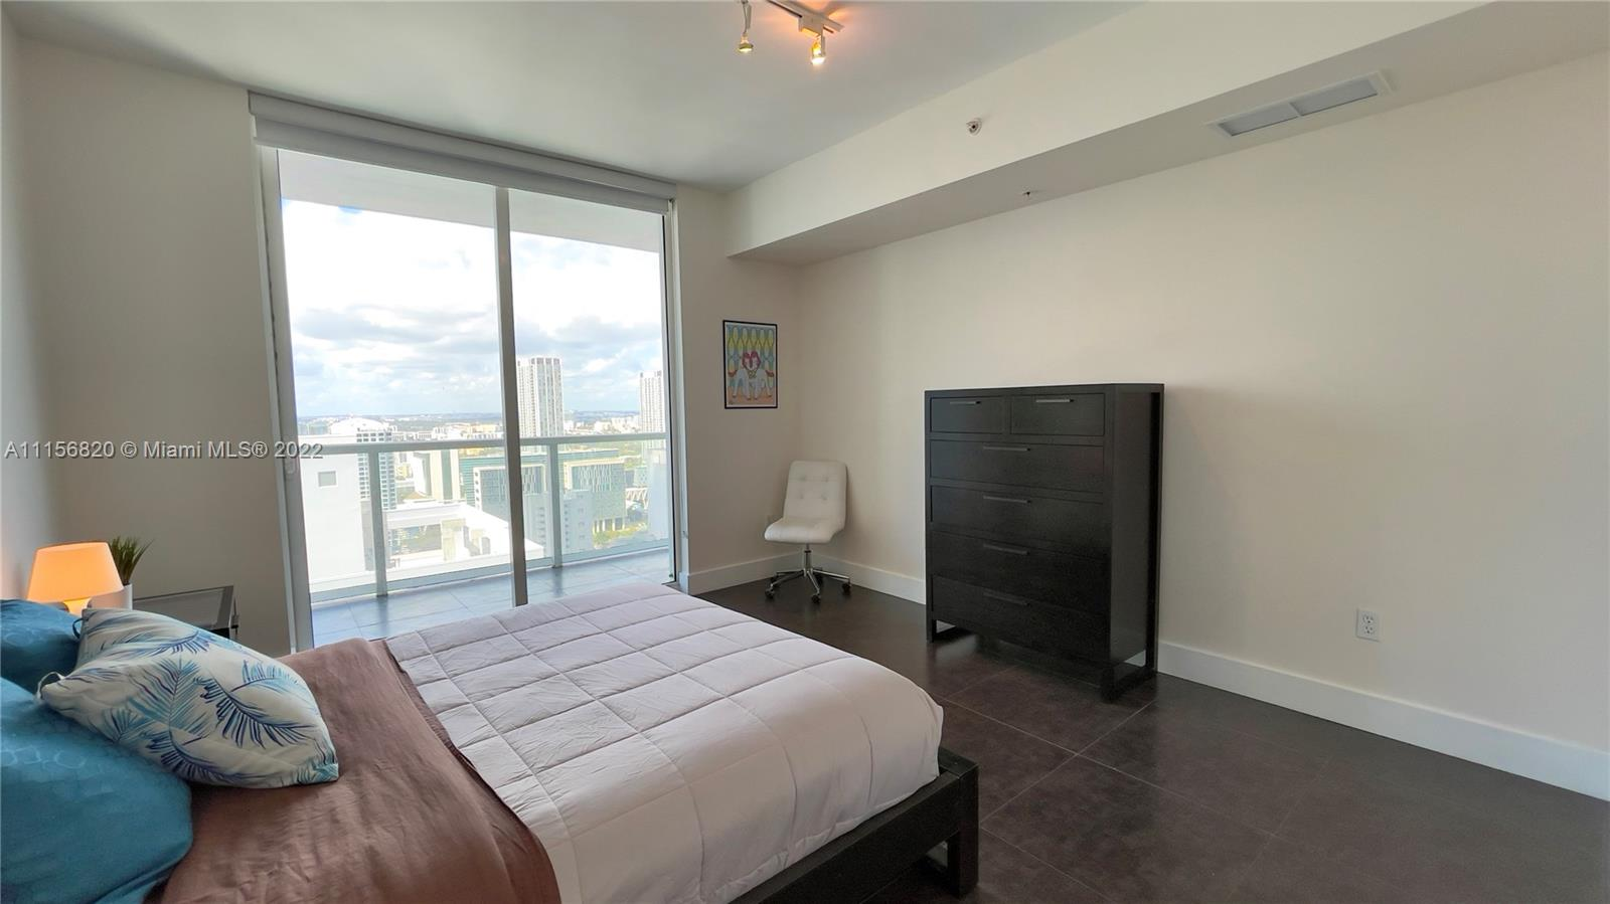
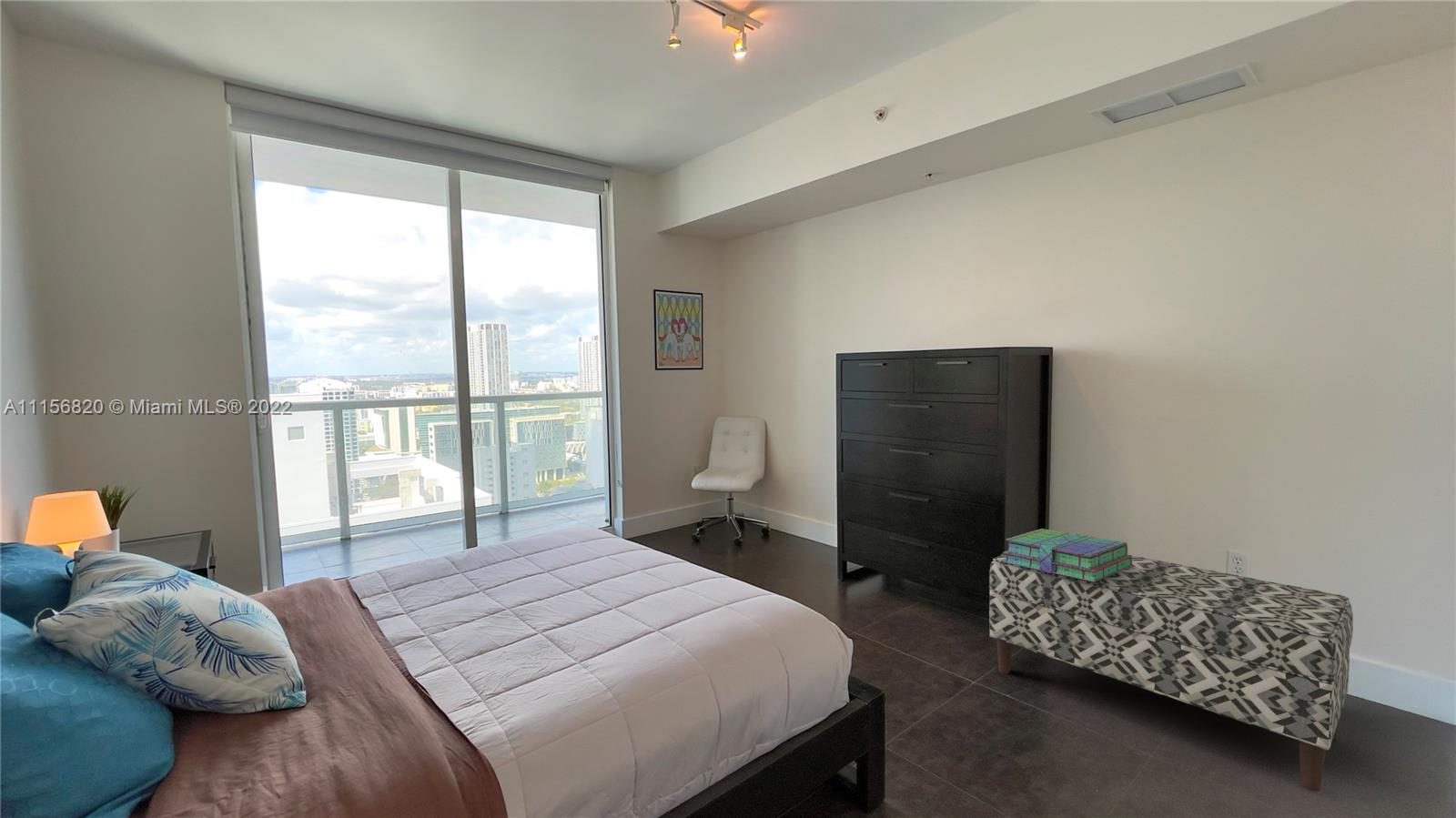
+ stack of books [1002,528,1132,582]
+ bench [988,553,1354,793]
